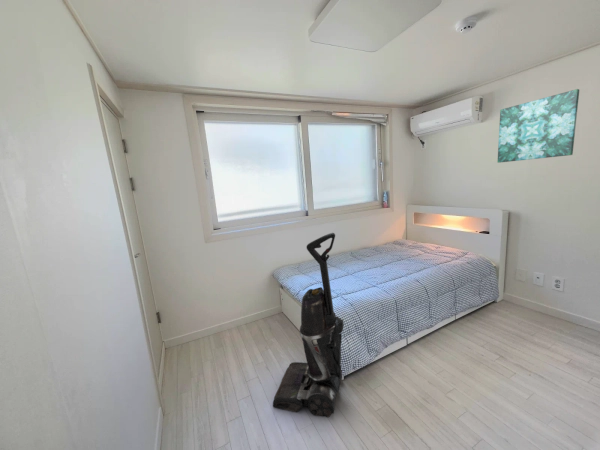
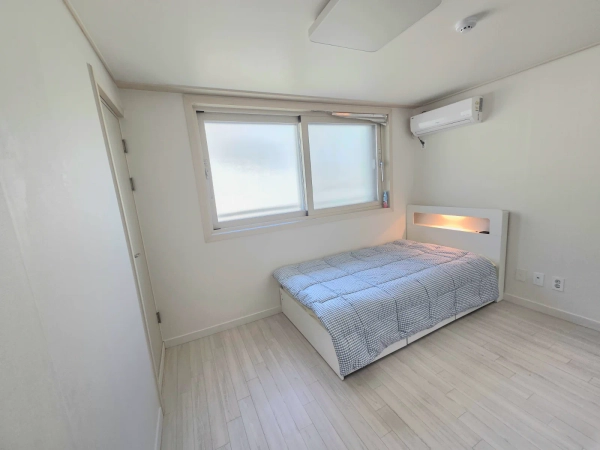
- vacuum cleaner [272,232,345,419]
- wall art [497,88,580,164]
